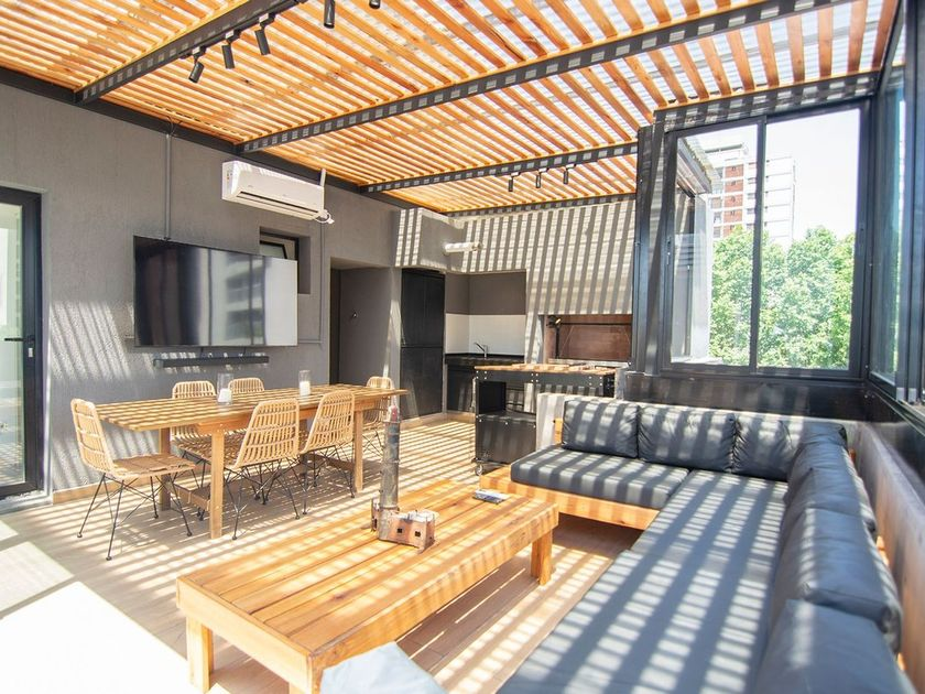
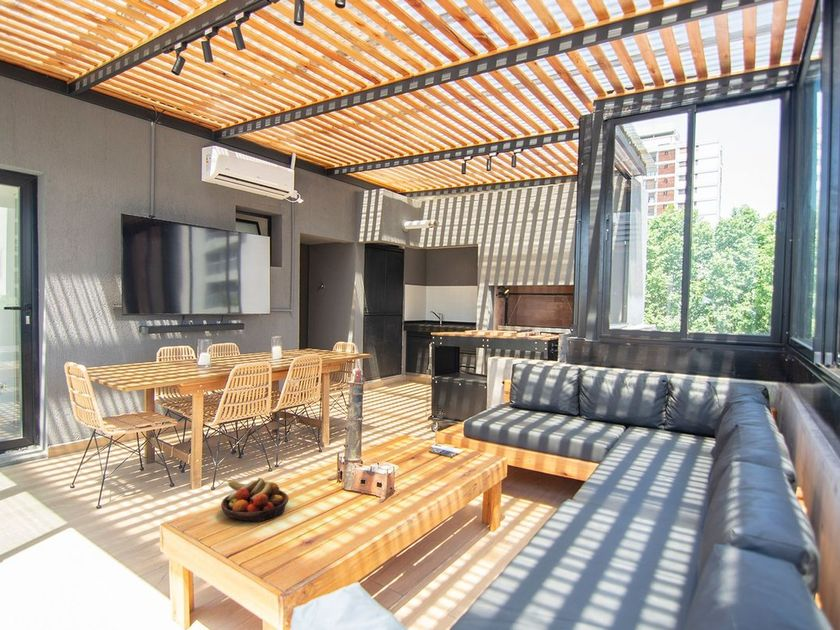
+ fruit bowl [220,477,290,522]
